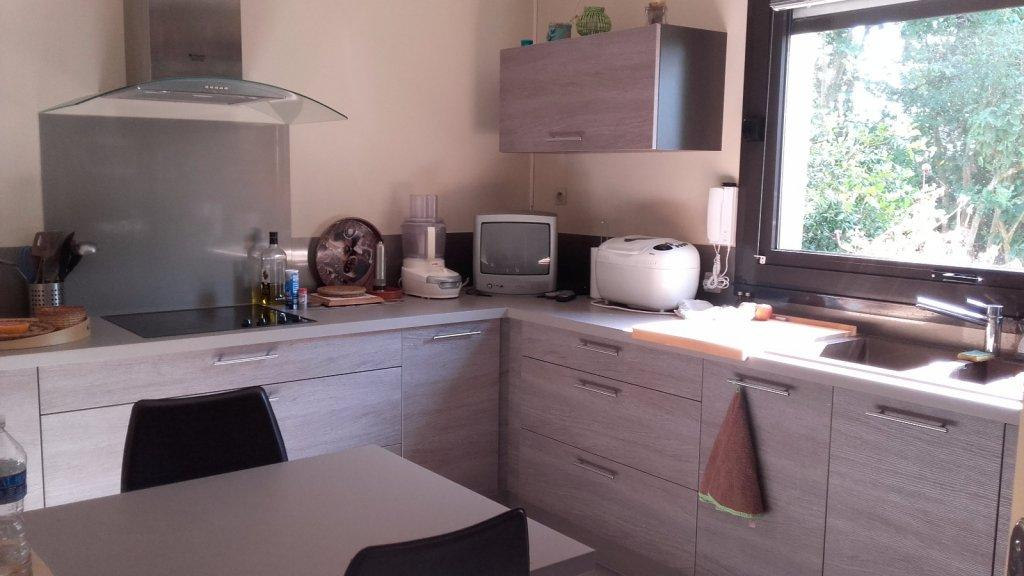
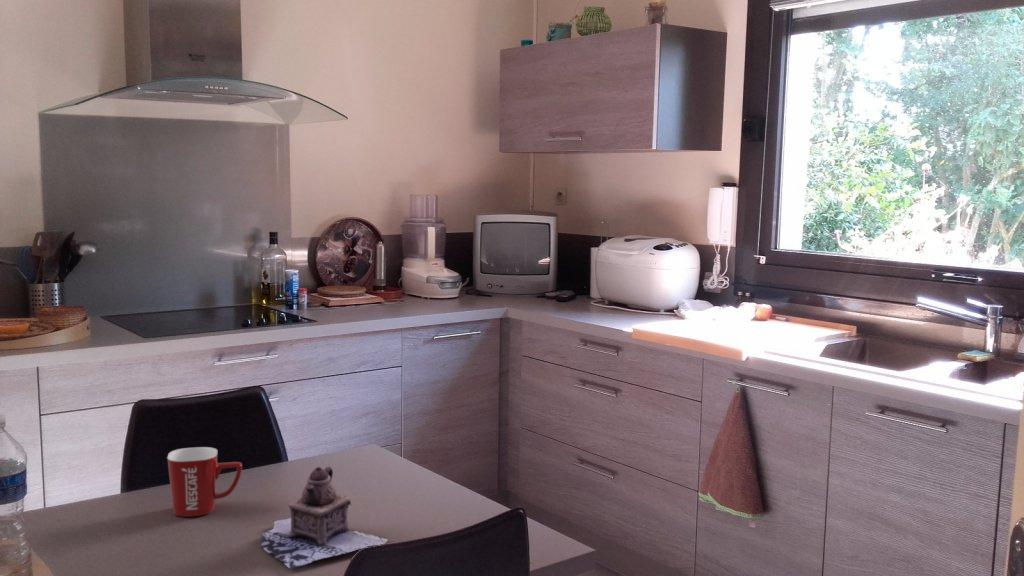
+ teapot [260,465,390,571]
+ mug [166,446,243,518]
